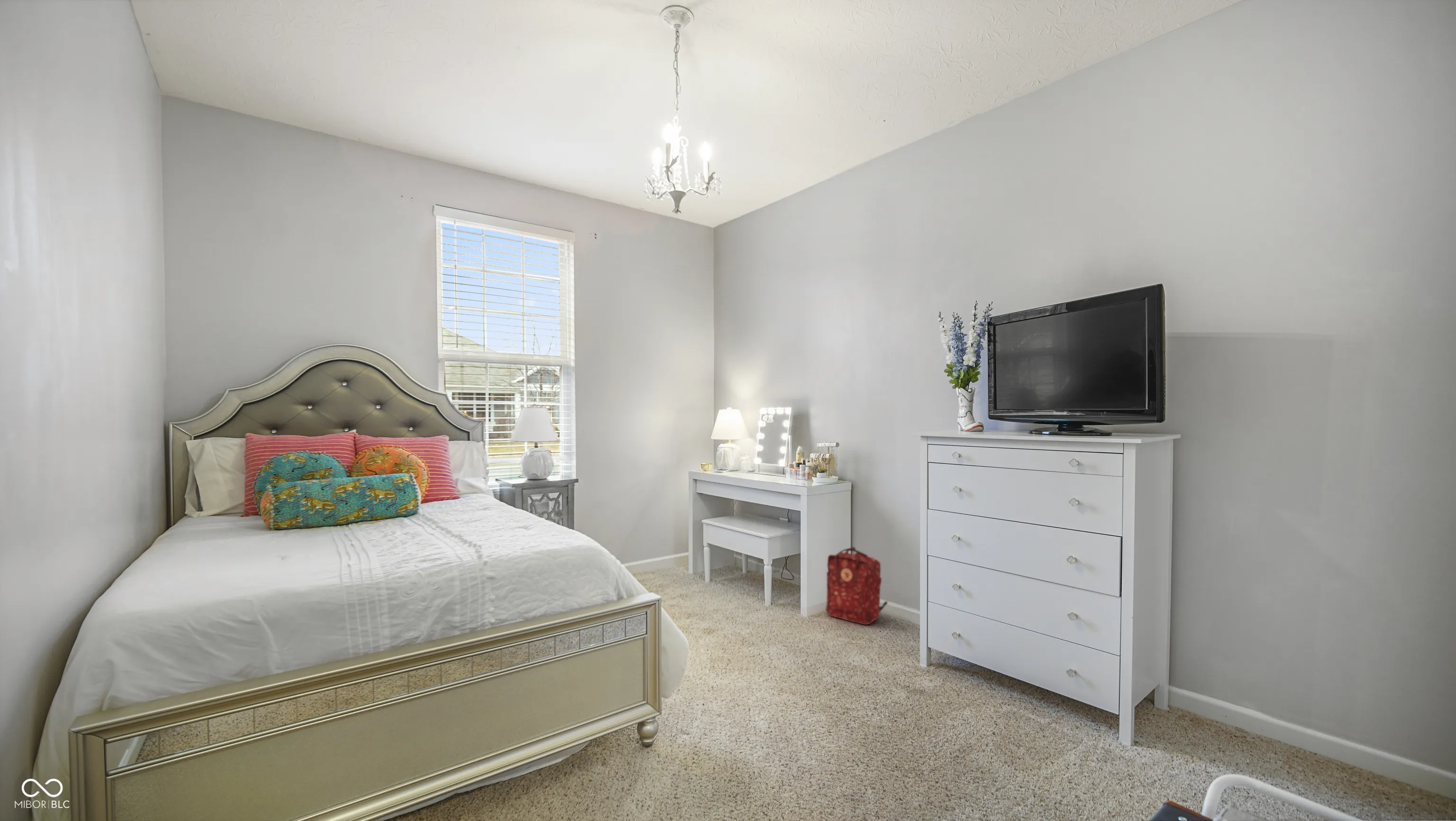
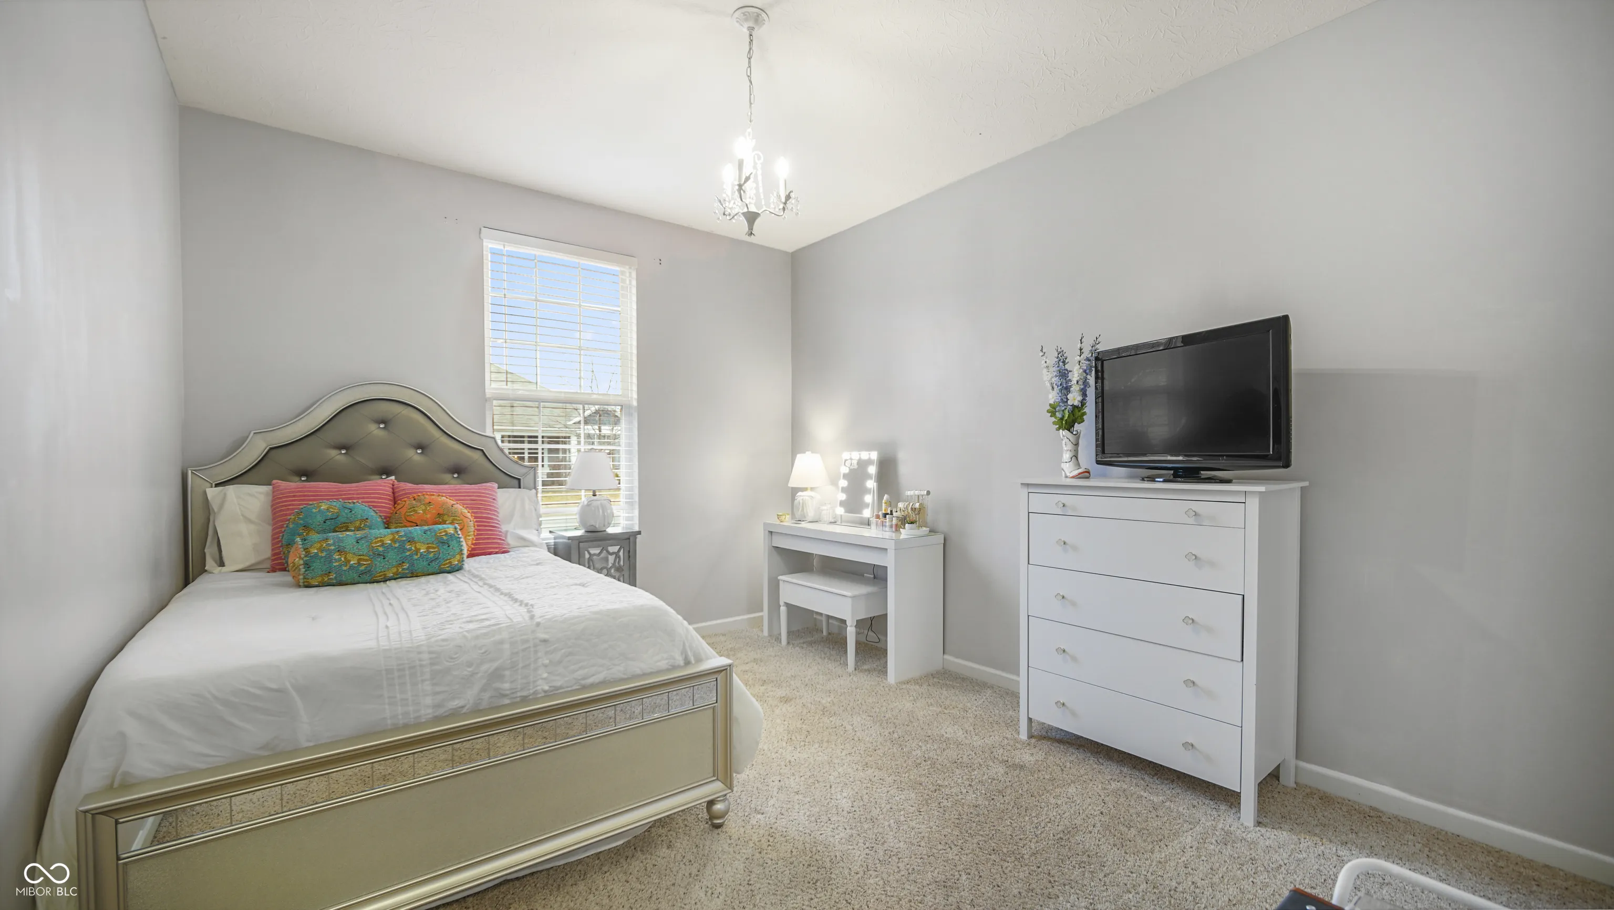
- backpack [825,547,888,625]
